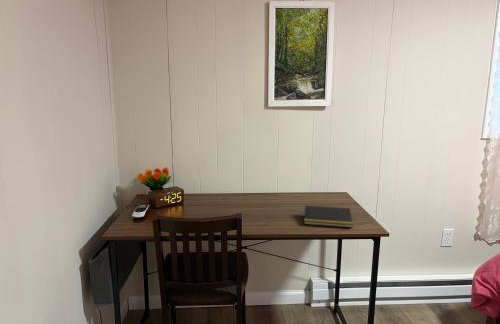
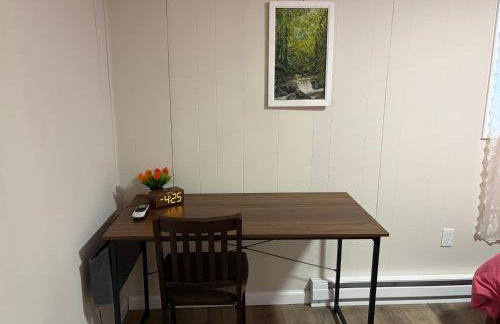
- notepad [303,204,354,228]
